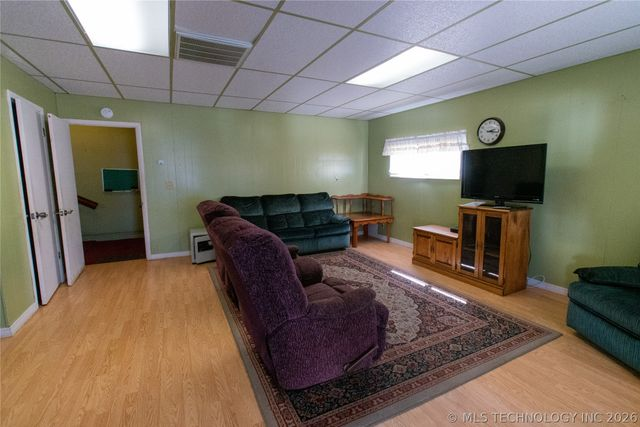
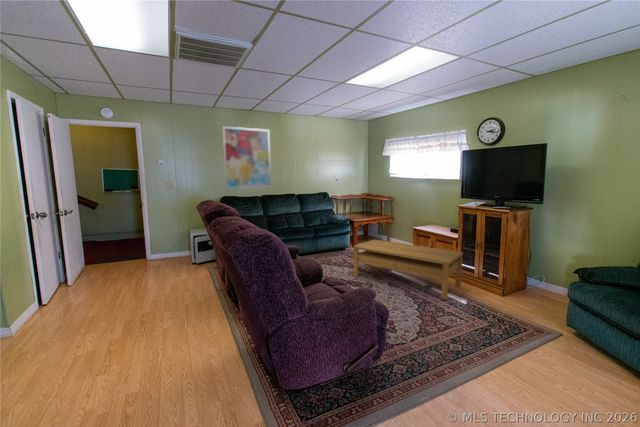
+ wall art [222,126,272,189]
+ coffee table [352,238,464,301]
